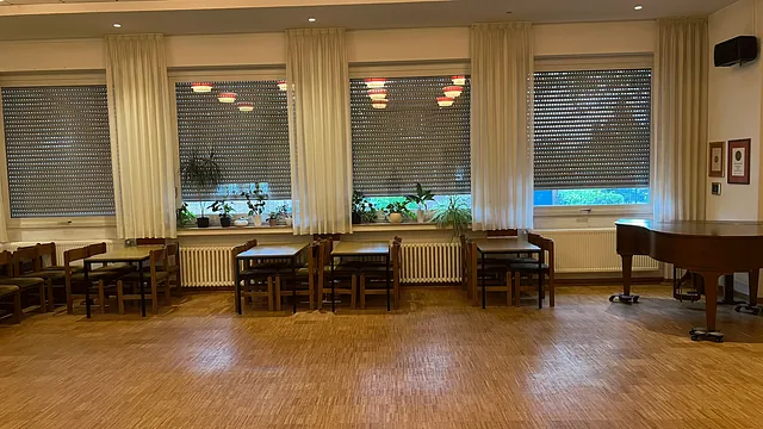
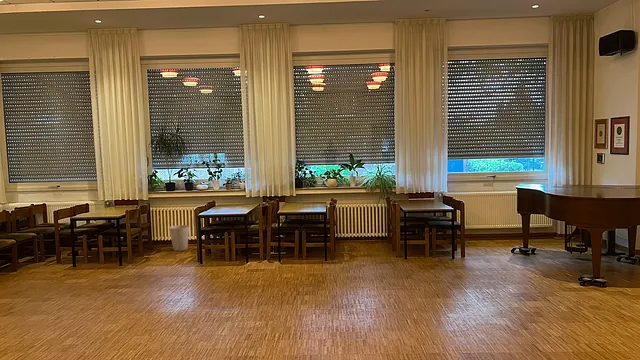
+ trash can [168,224,191,252]
